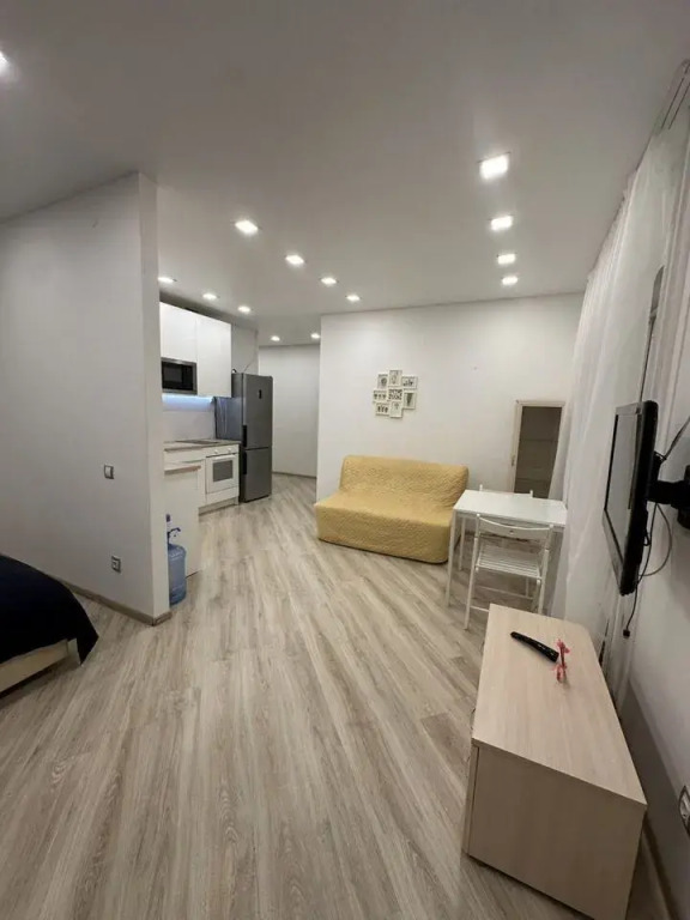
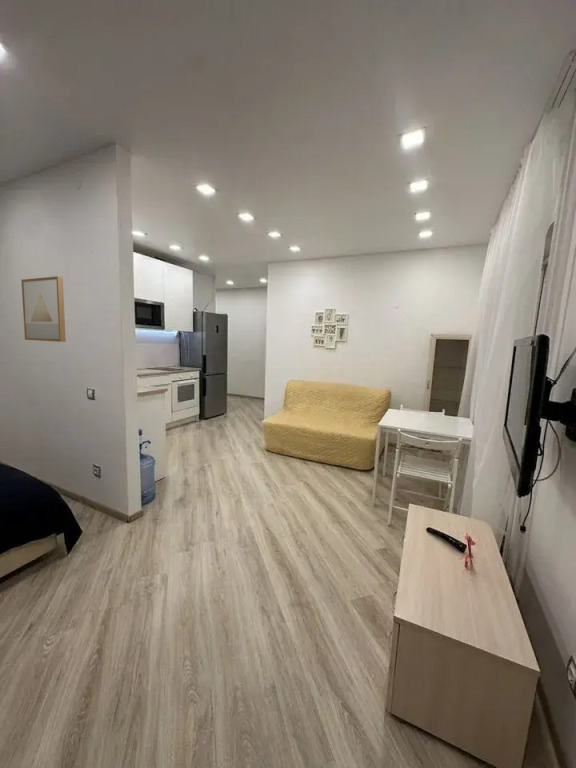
+ wall art [20,275,67,343]
